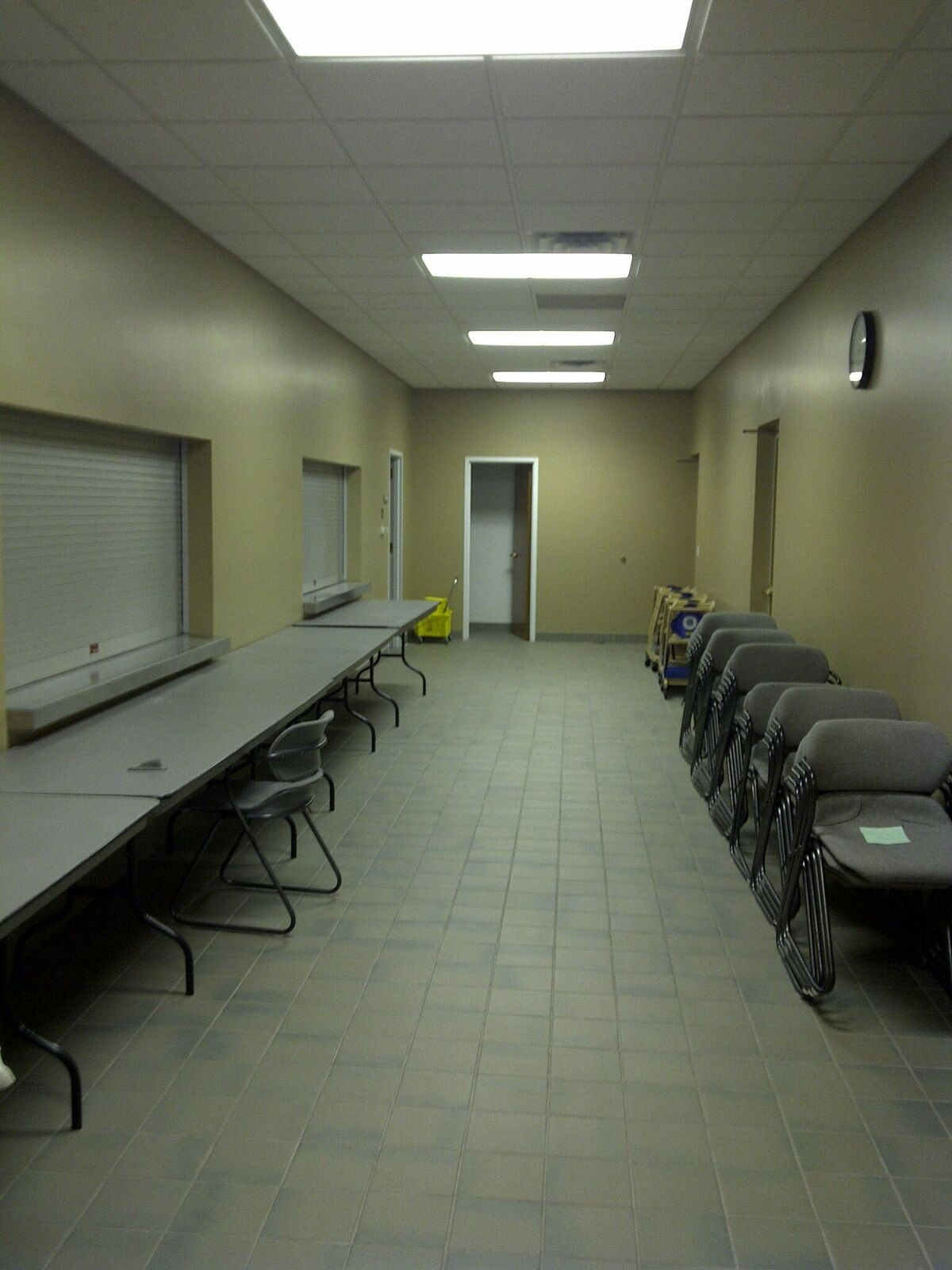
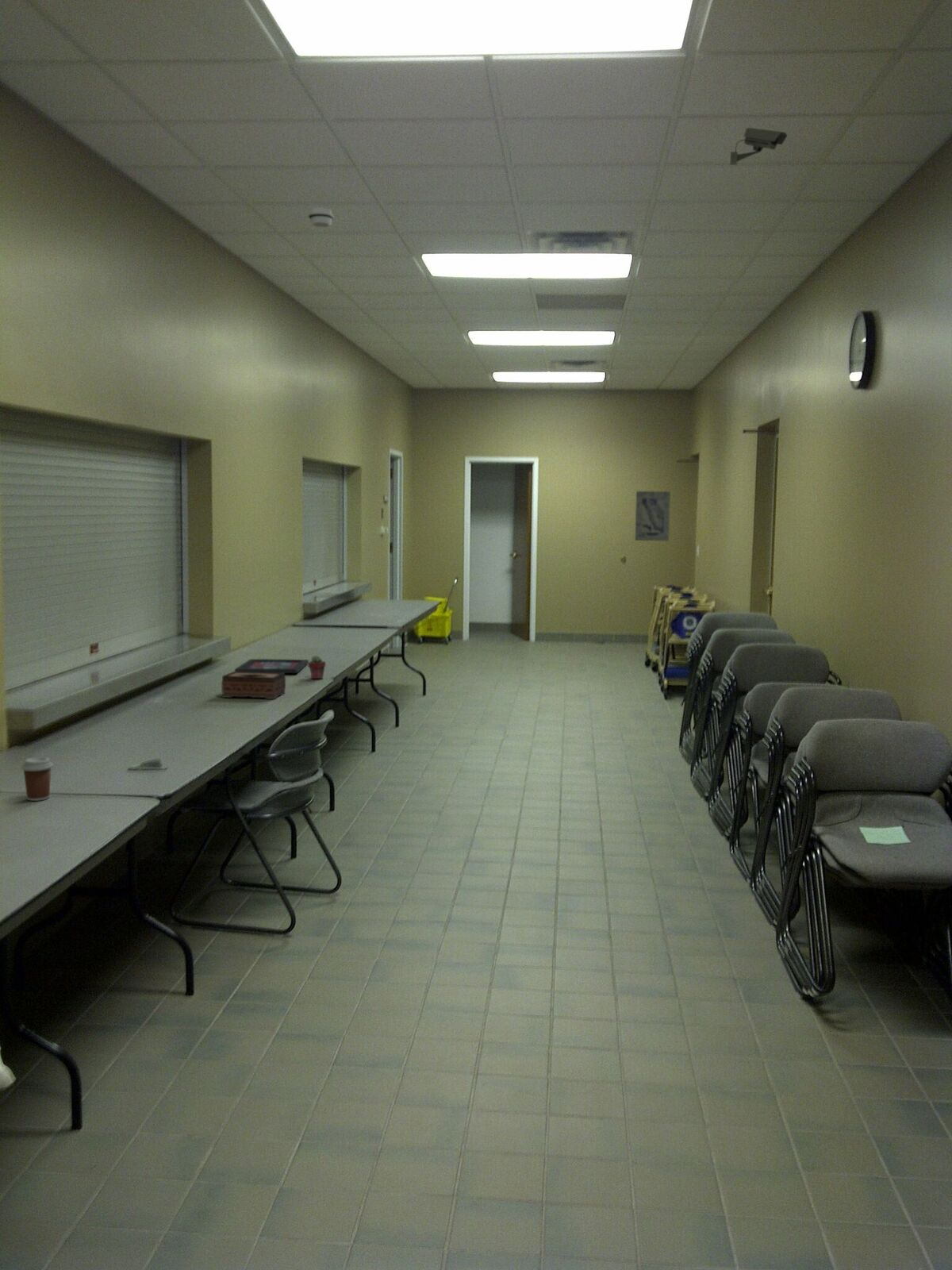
+ smoke detector [308,206,334,228]
+ wall art [634,491,671,542]
+ potted succulent [307,655,326,679]
+ tissue box [221,671,286,700]
+ coffee cup [21,756,54,802]
+ security camera [730,127,788,166]
+ picture frame [234,658,309,674]
